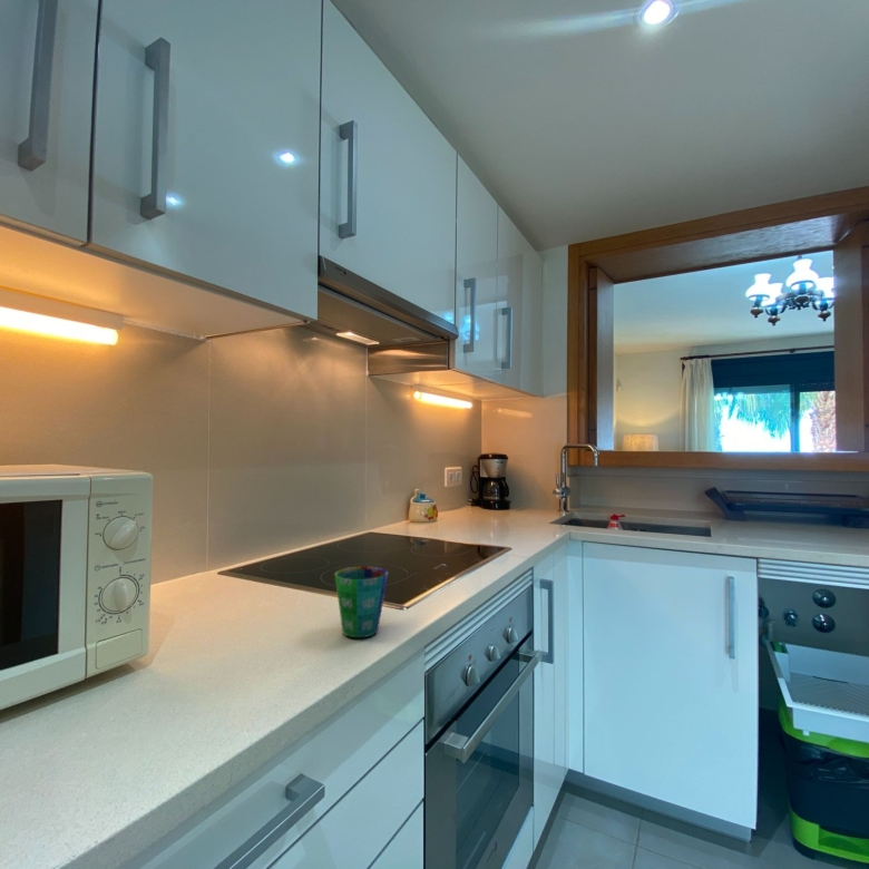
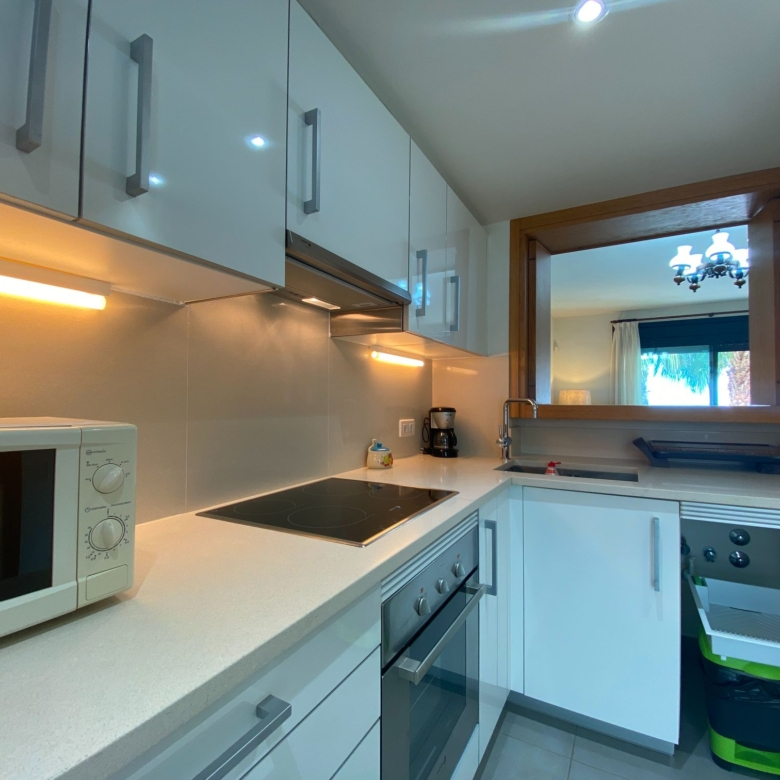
- cup [333,566,389,638]
